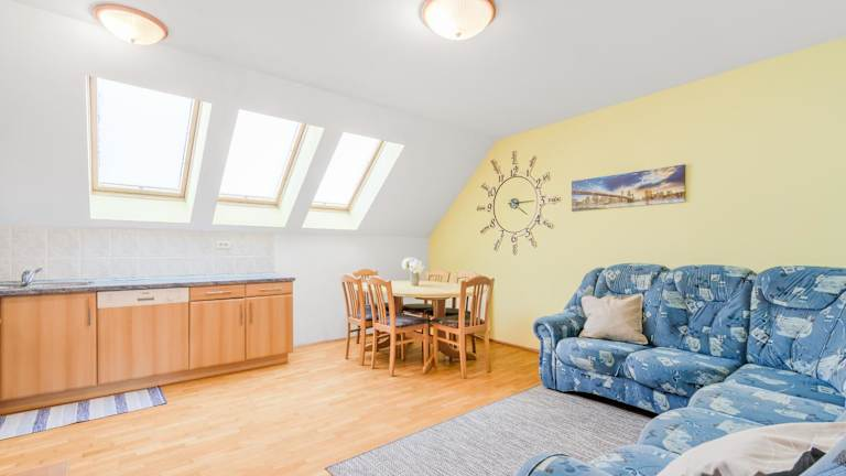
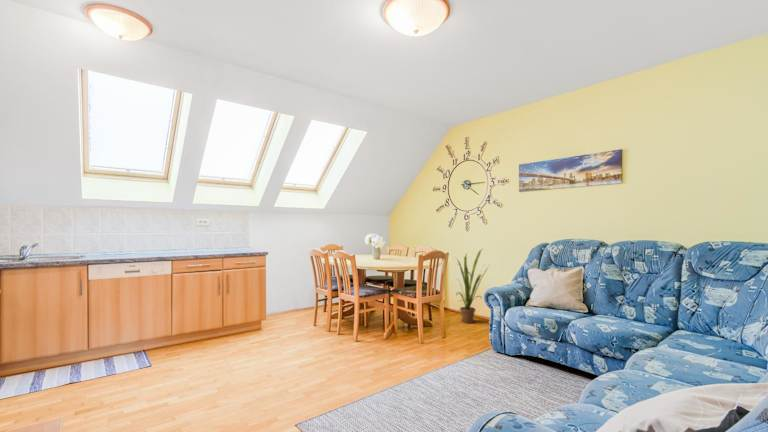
+ house plant [454,248,491,324]
